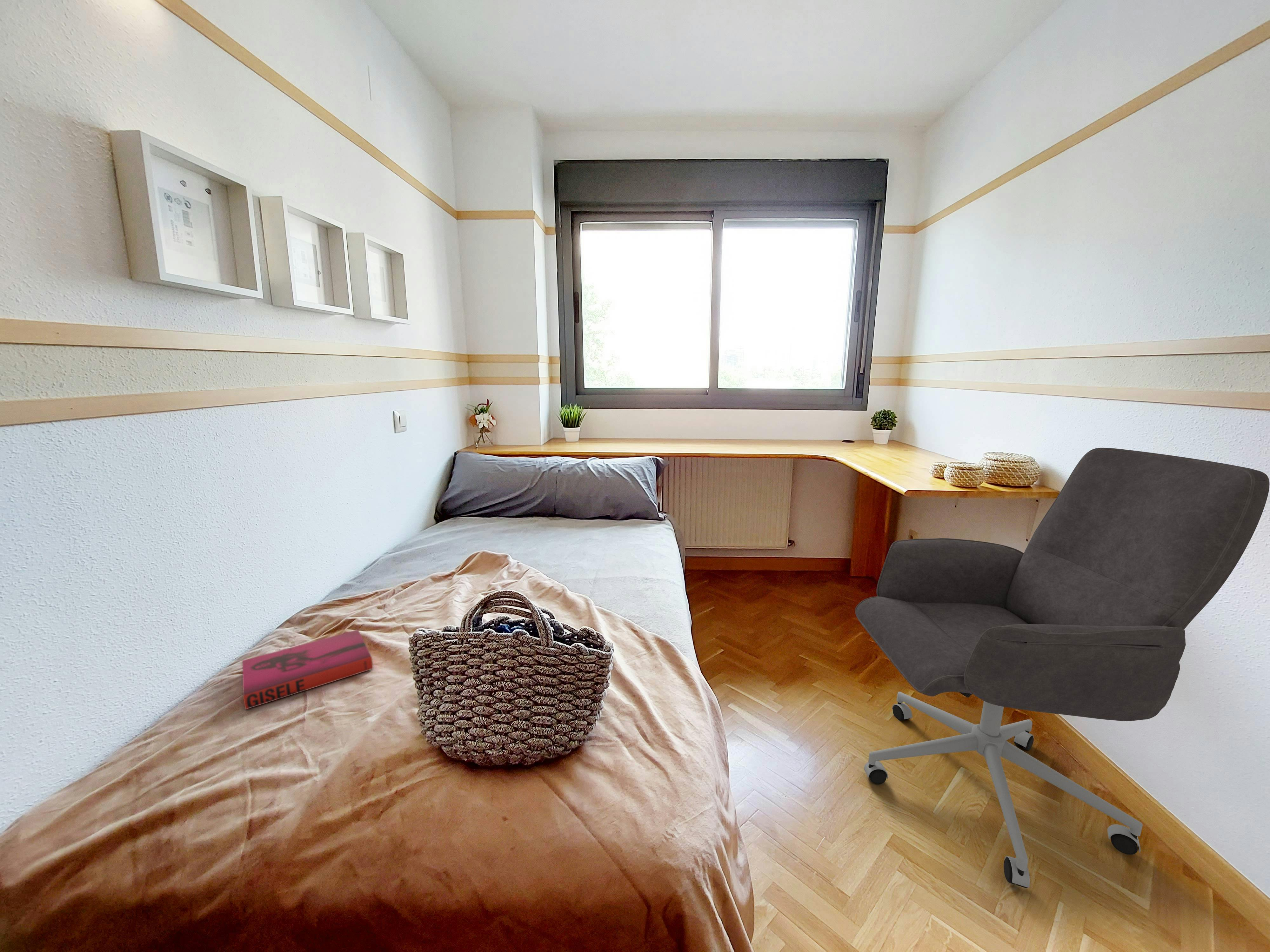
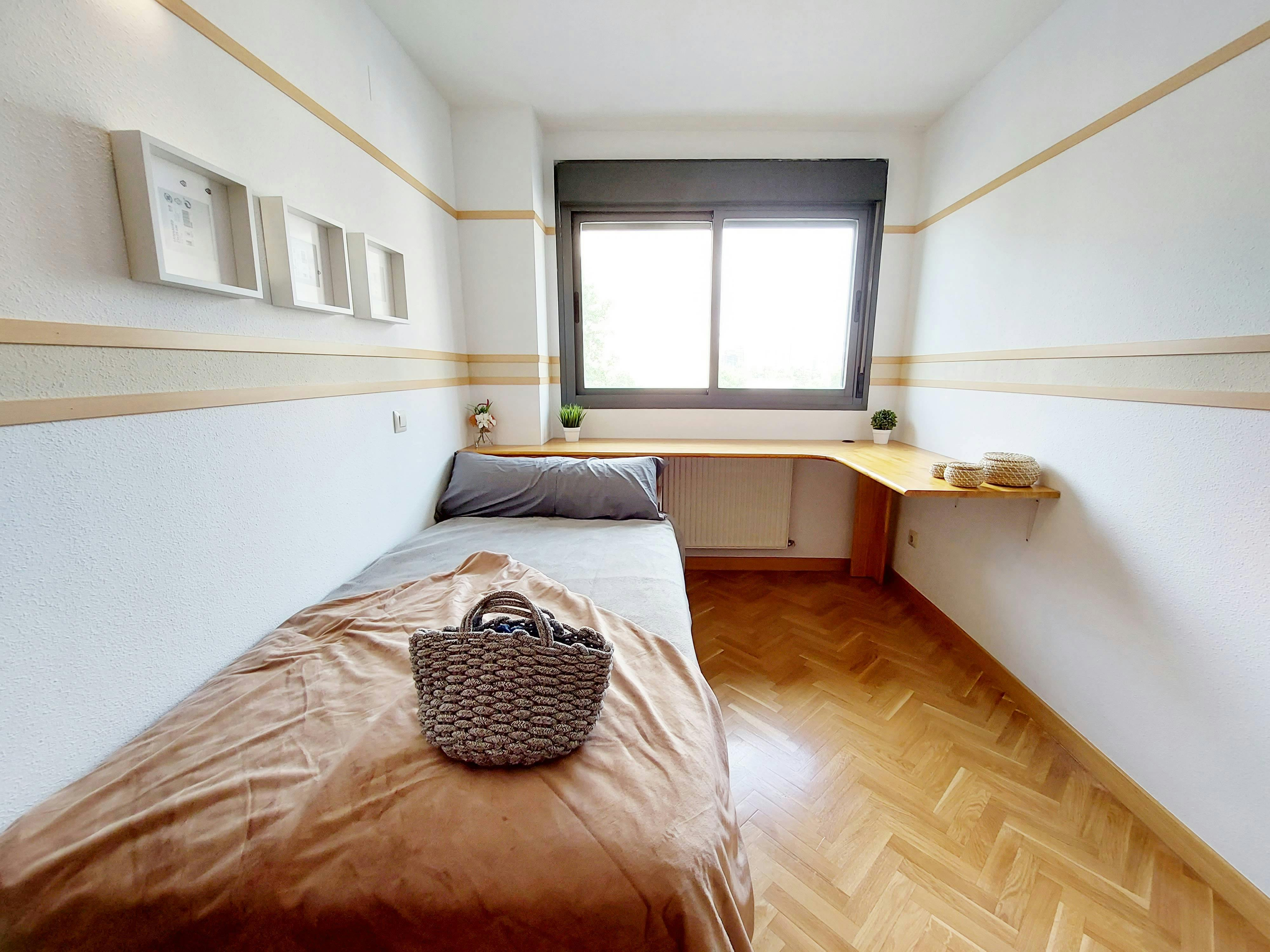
- office chair [855,447,1270,889]
- hardback book [242,629,373,710]
